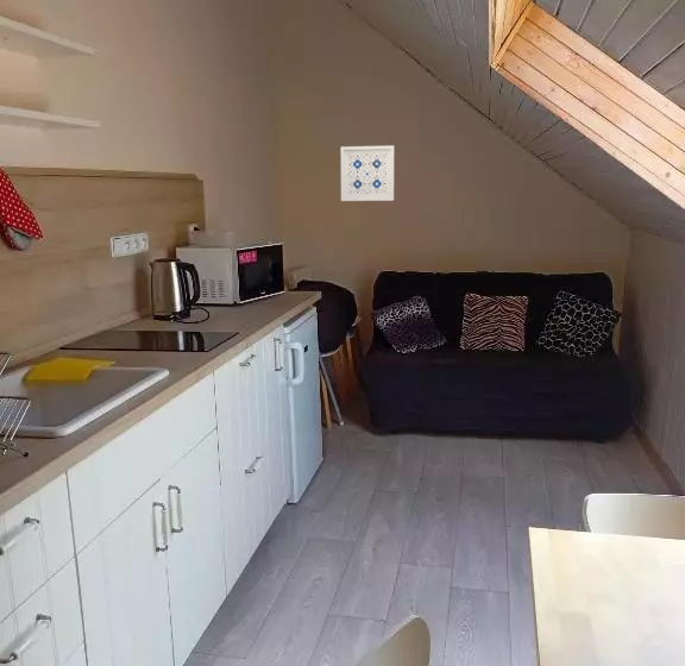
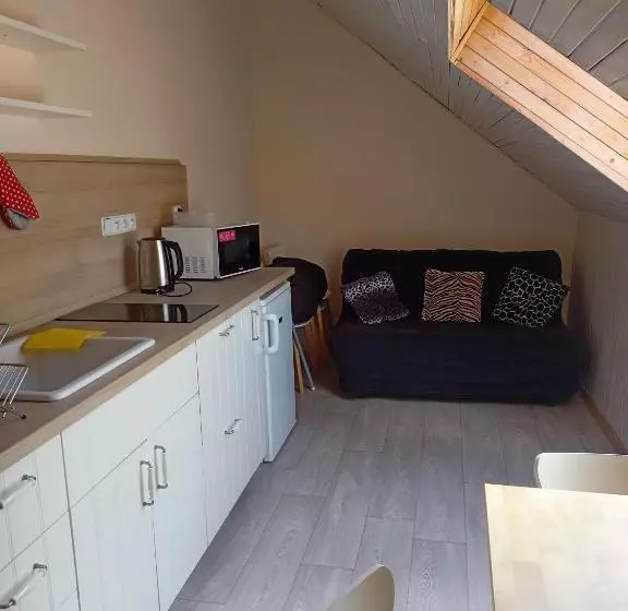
- wall art [340,144,396,202]
